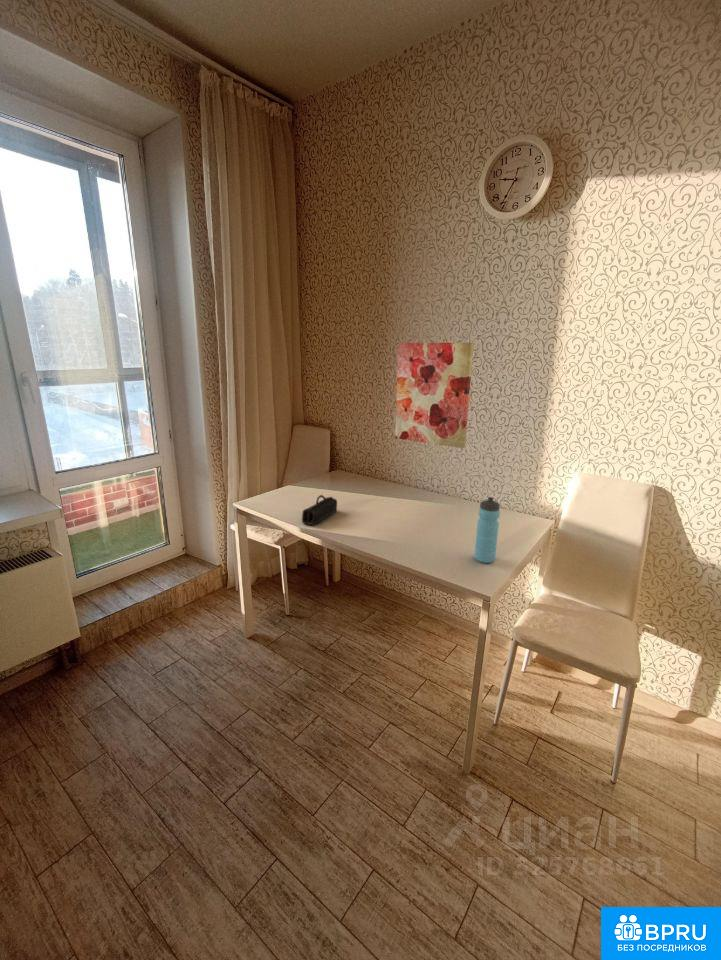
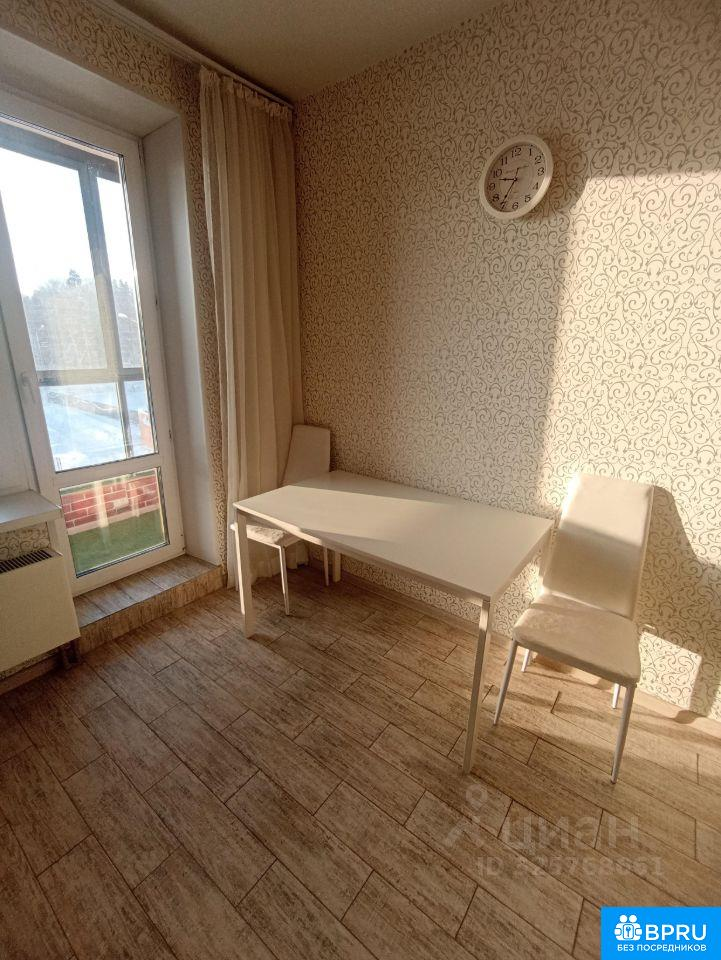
- pencil case [301,494,338,526]
- wall art [394,342,474,449]
- water bottle [474,496,501,564]
